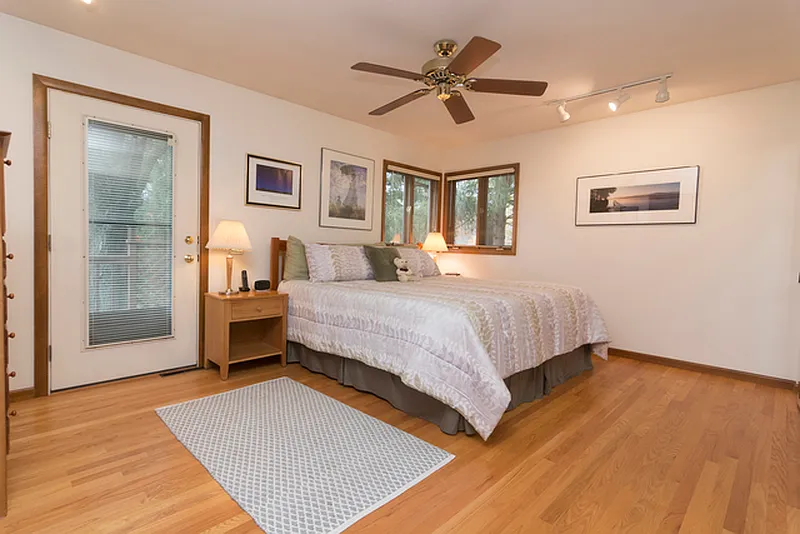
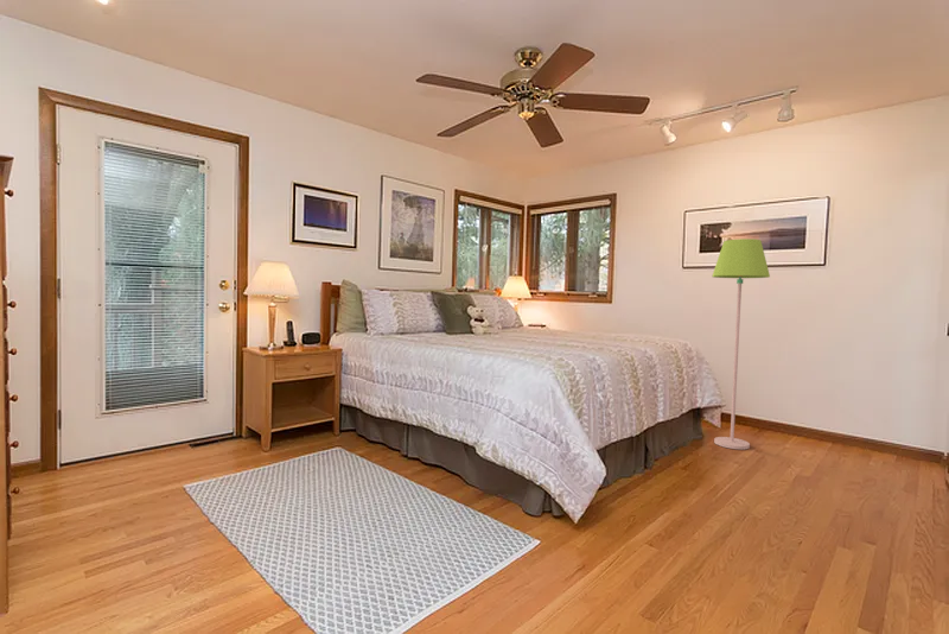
+ floor lamp [712,237,771,451]
